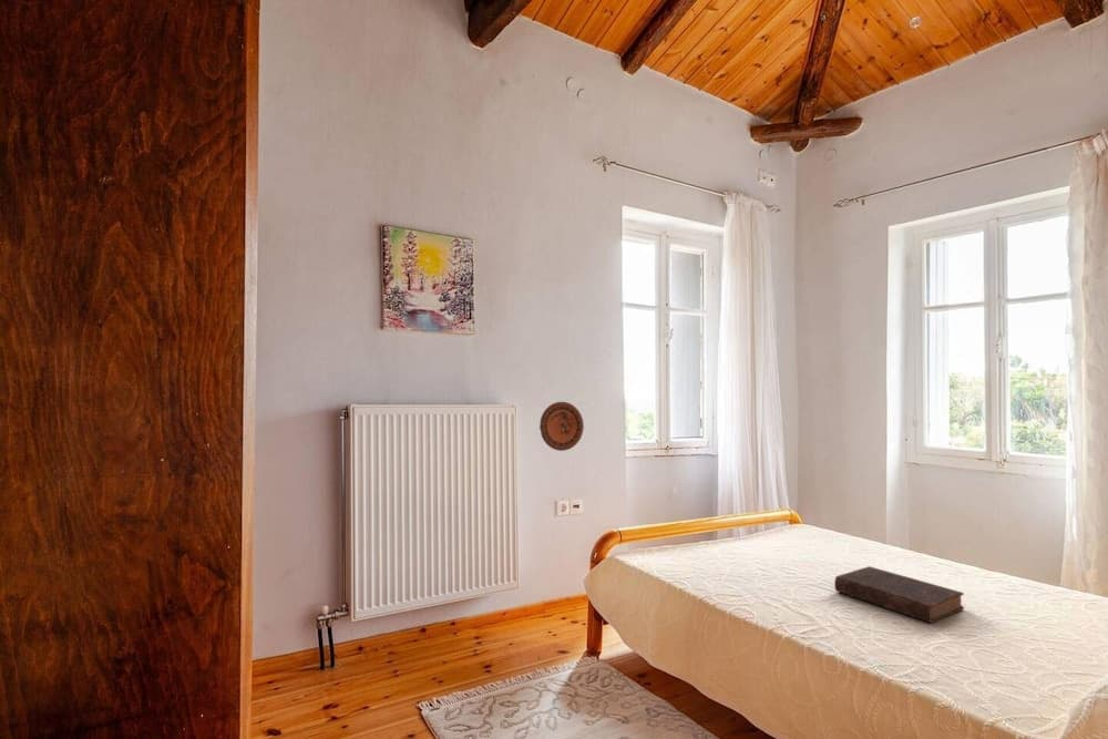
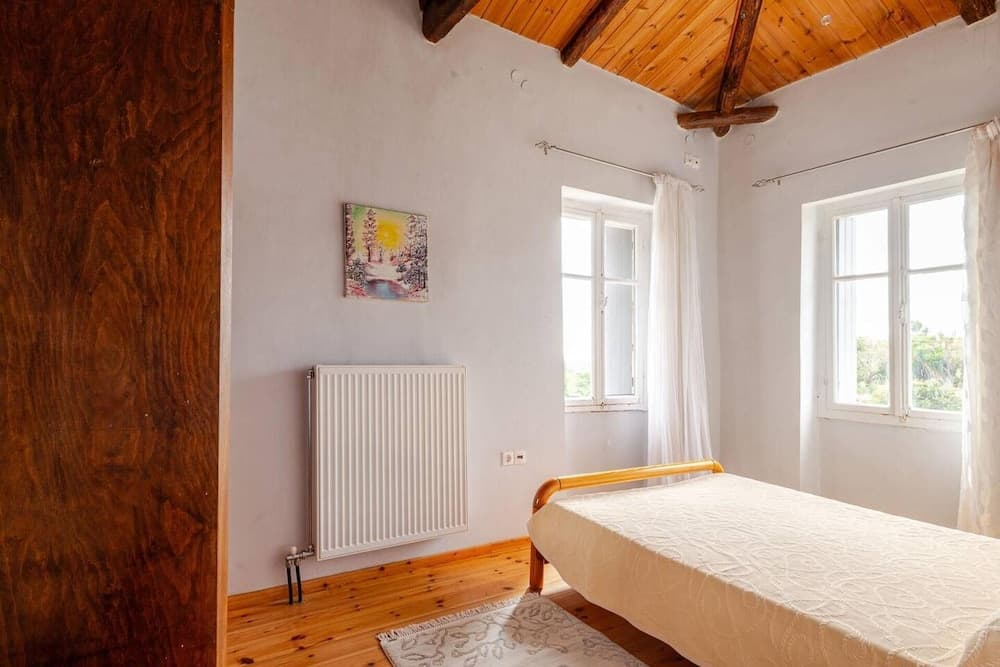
- decorative plate [538,401,585,452]
- book [833,565,965,624]
